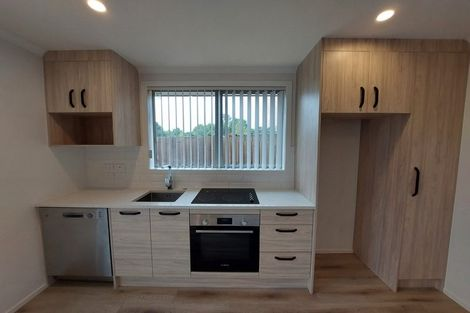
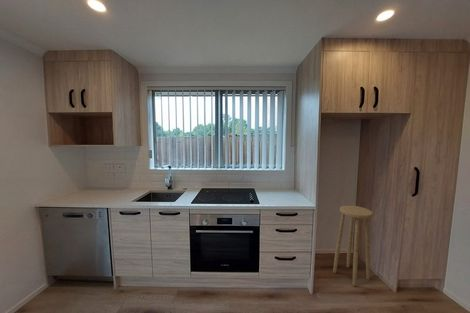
+ stool [332,204,374,287]
